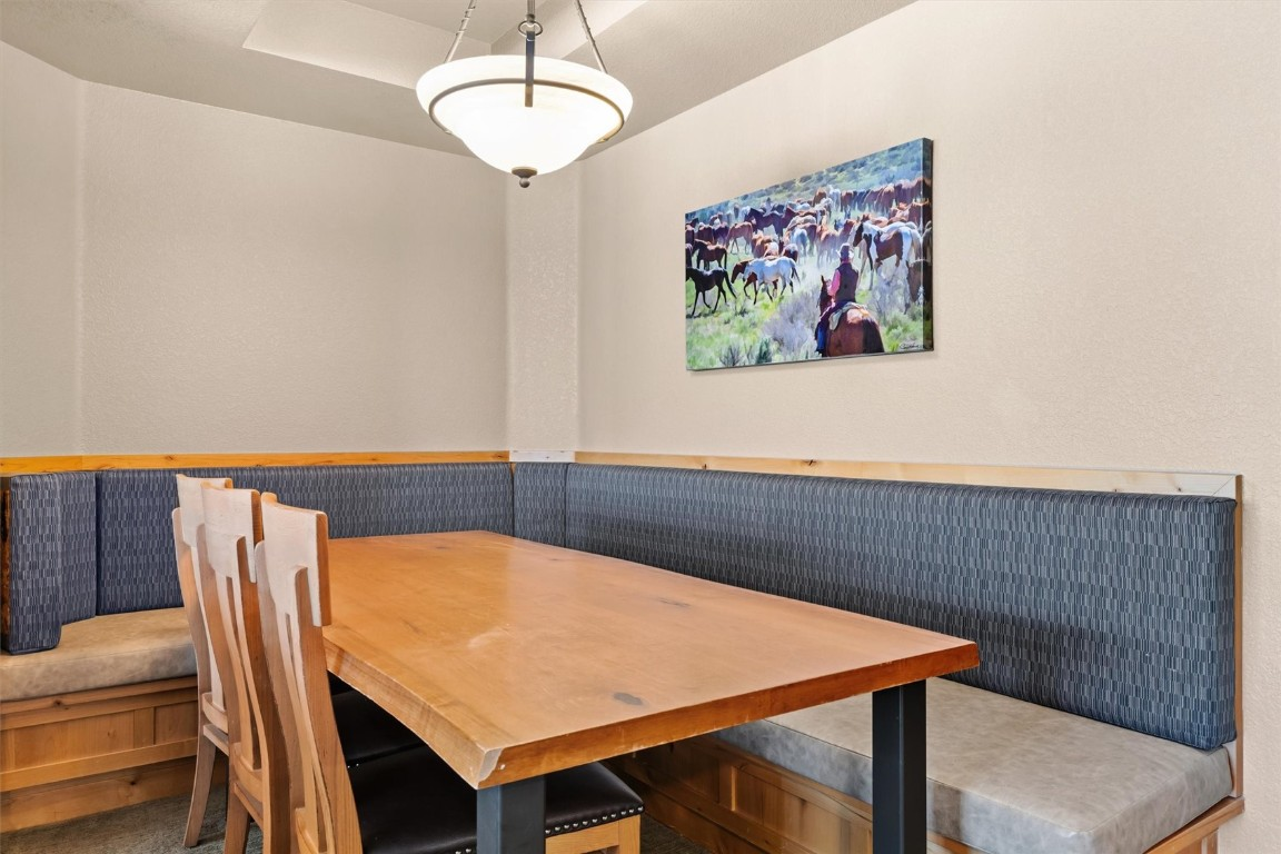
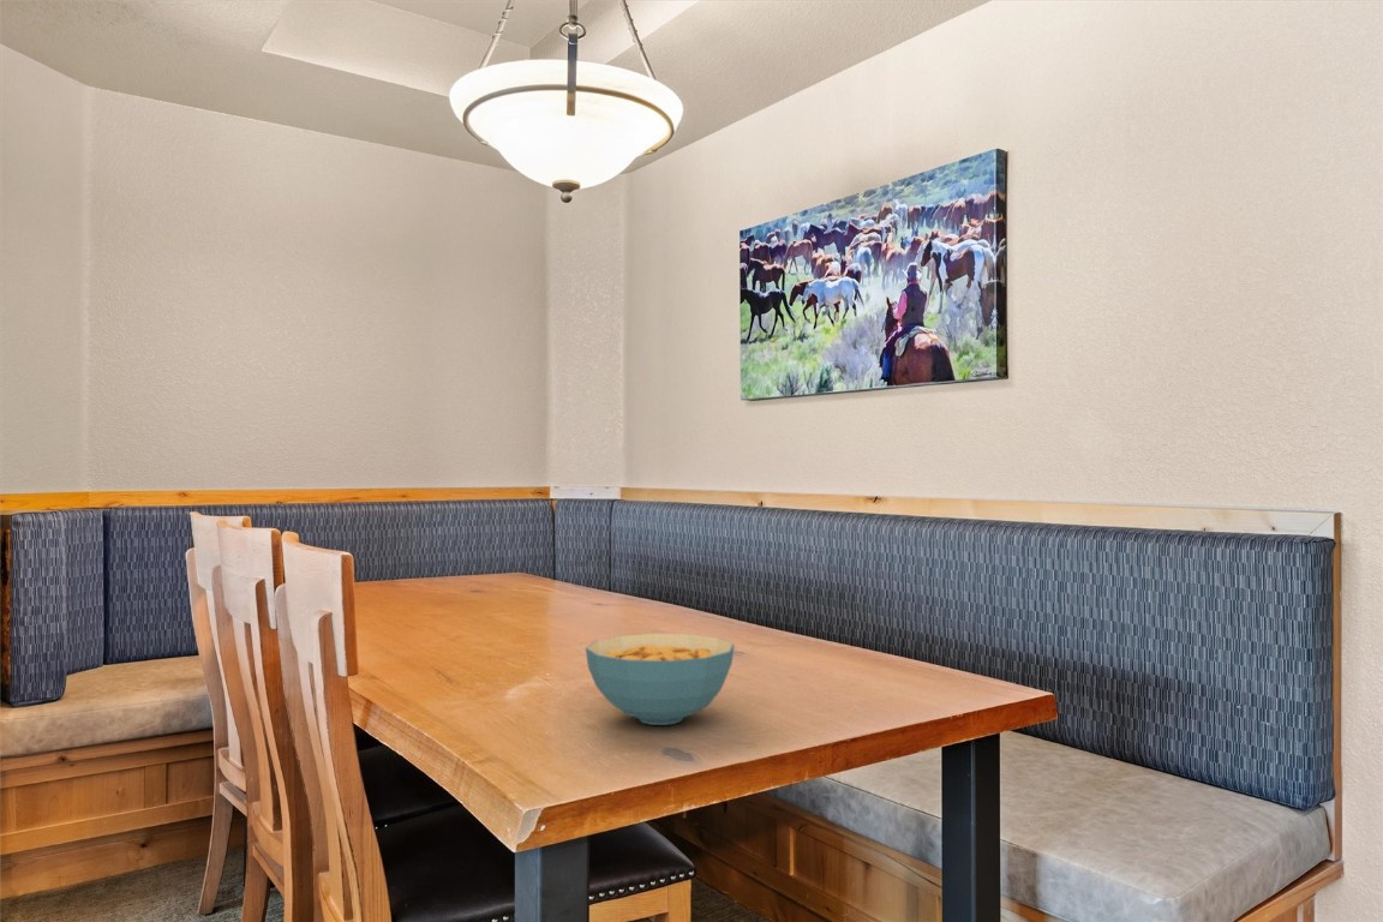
+ cereal bowl [585,633,736,726]
